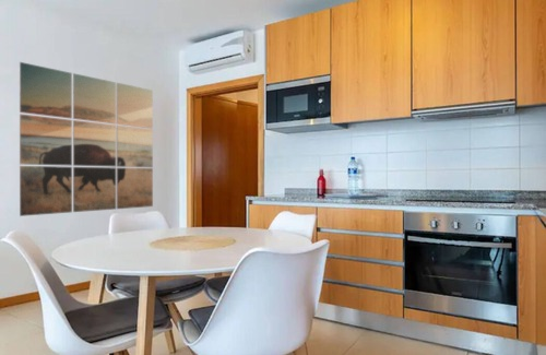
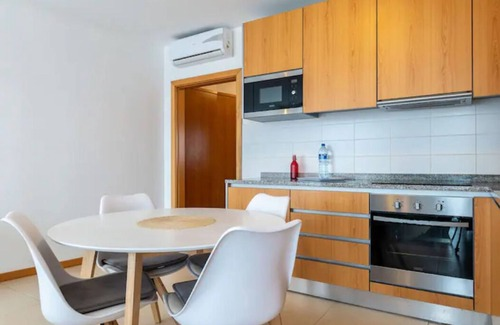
- wall art [19,61,154,217]
